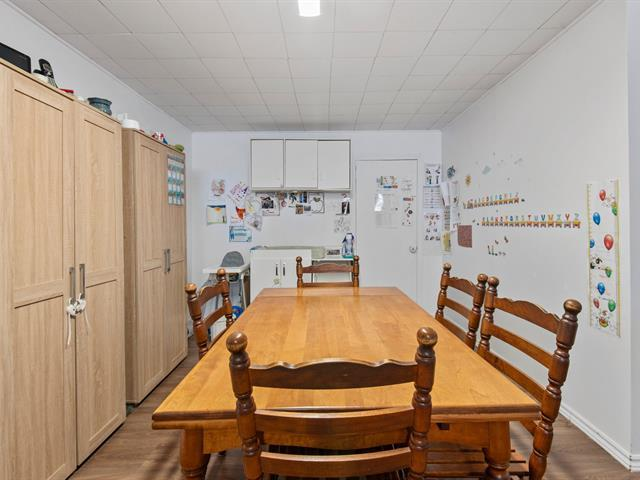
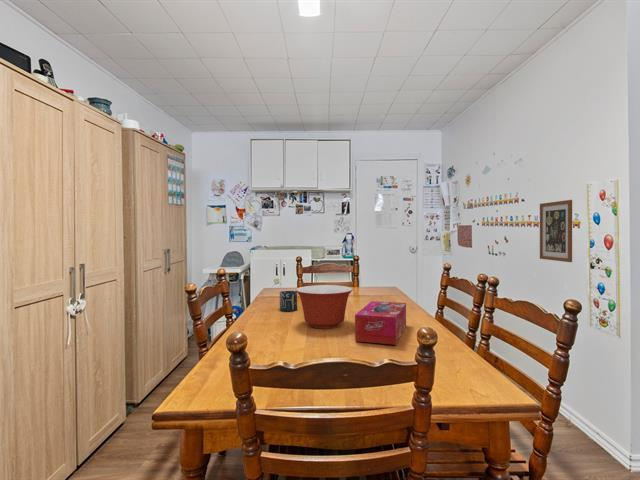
+ wall art [539,199,573,263]
+ mixing bowl [295,284,354,330]
+ cup [279,290,298,312]
+ tissue box [354,300,407,346]
